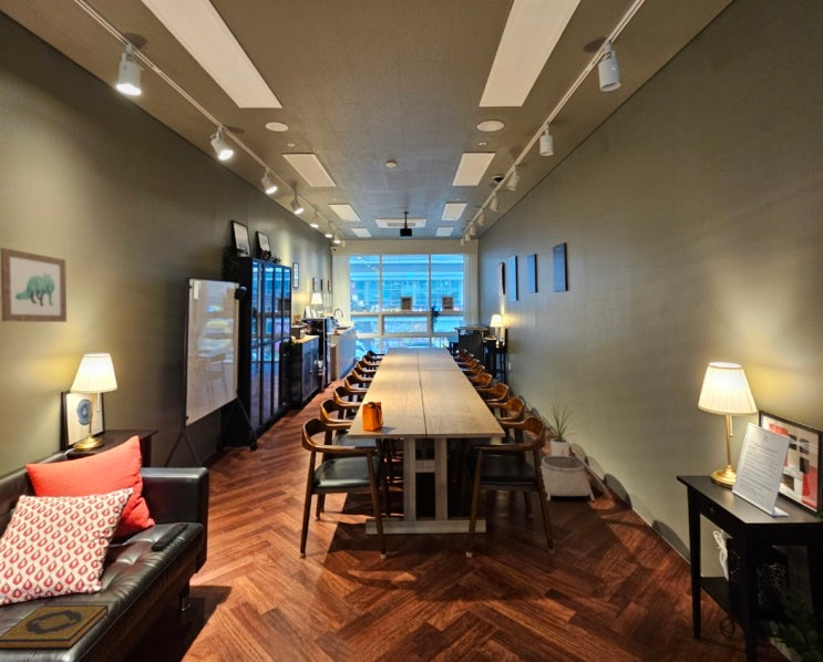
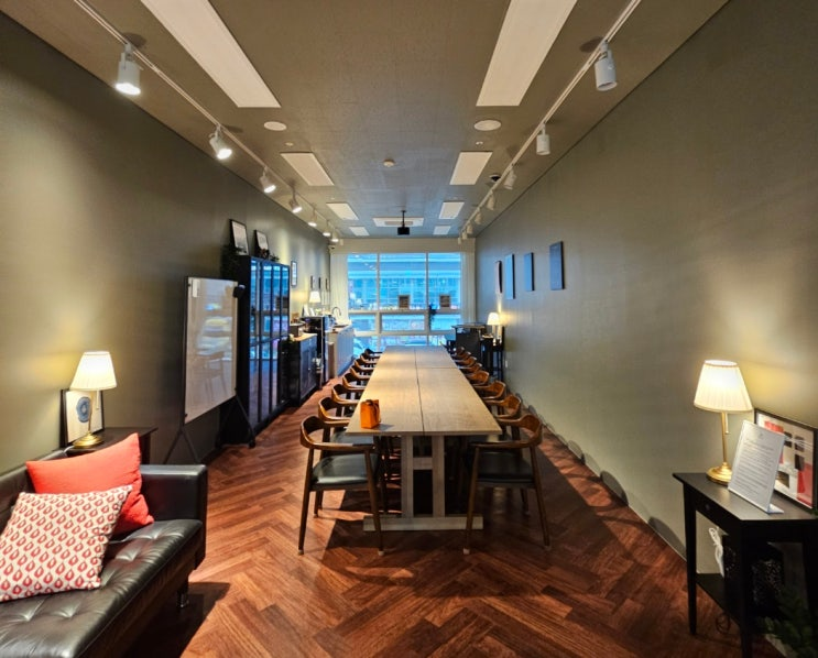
- wall art [0,247,68,323]
- remote control [150,523,189,552]
- house plant [539,402,578,457]
- hardback book [0,604,110,651]
- basket [539,454,609,501]
